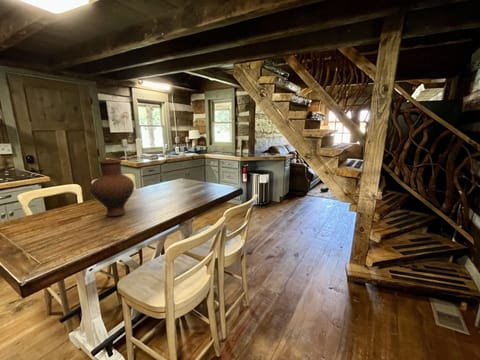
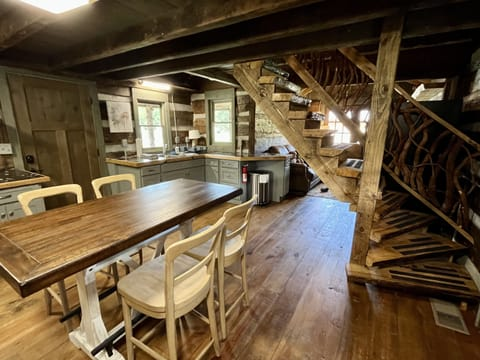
- vase [89,158,135,217]
